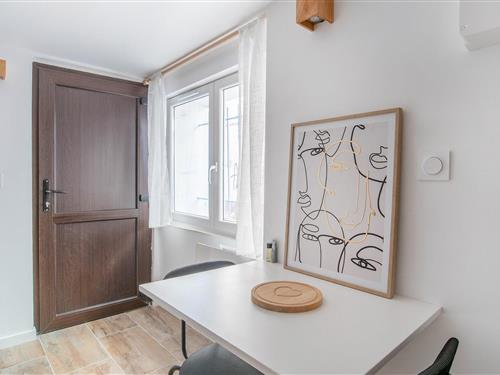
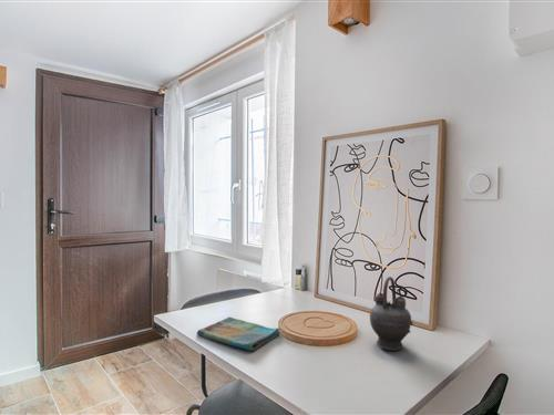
+ teapot [369,276,414,352]
+ dish towel [196,317,281,352]
